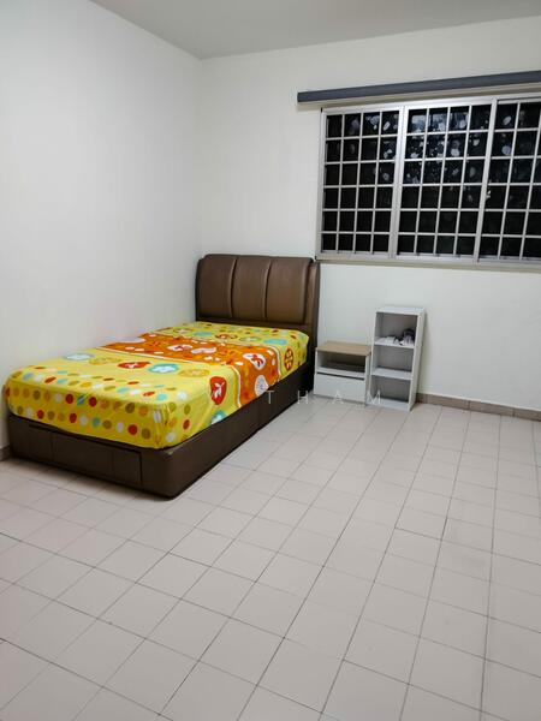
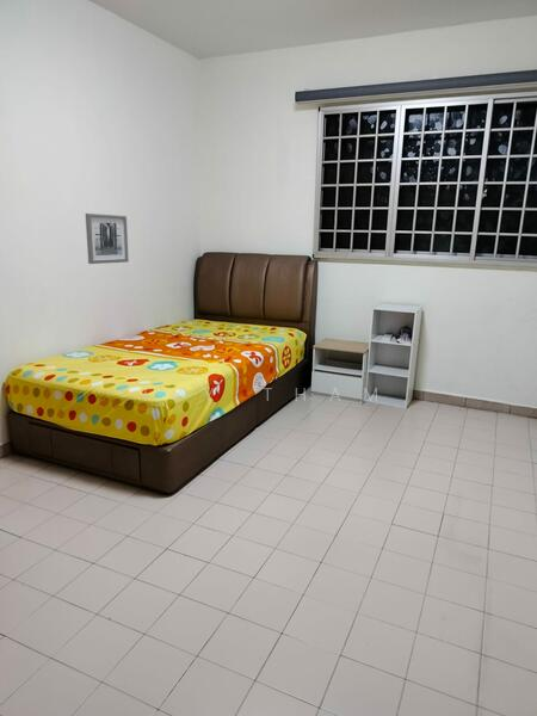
+ wall art [85,212,130,265]
